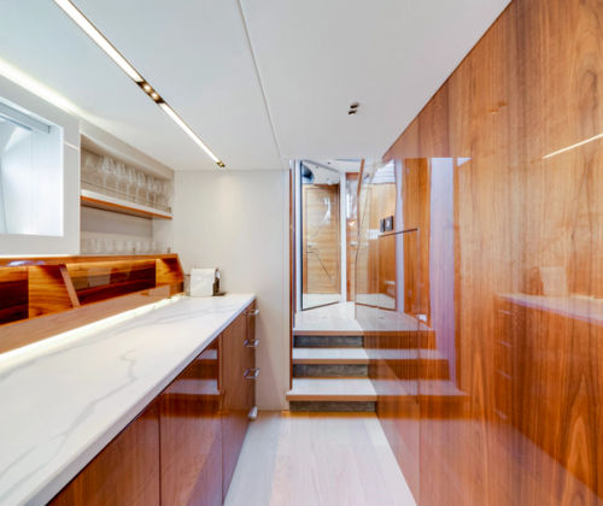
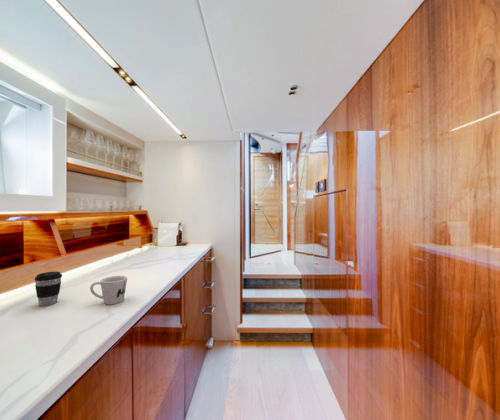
+ coffee cup [34,271,63,307]
+ mug [89,275,128,305]
